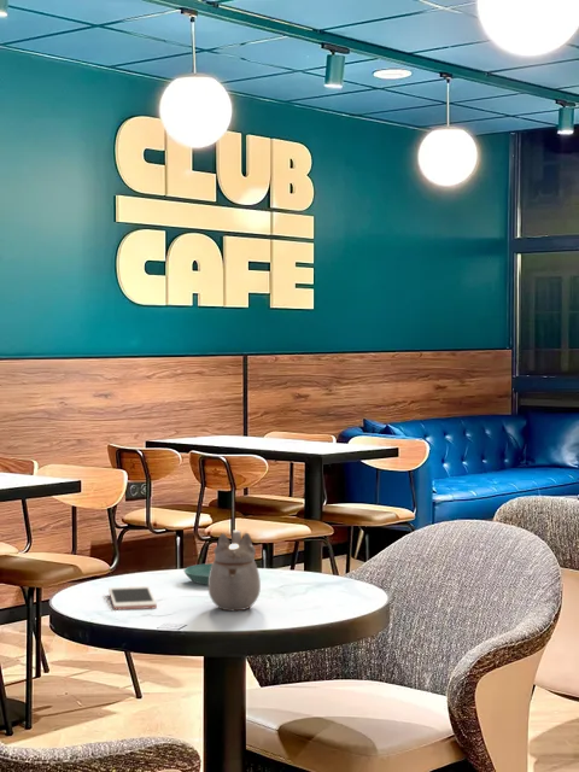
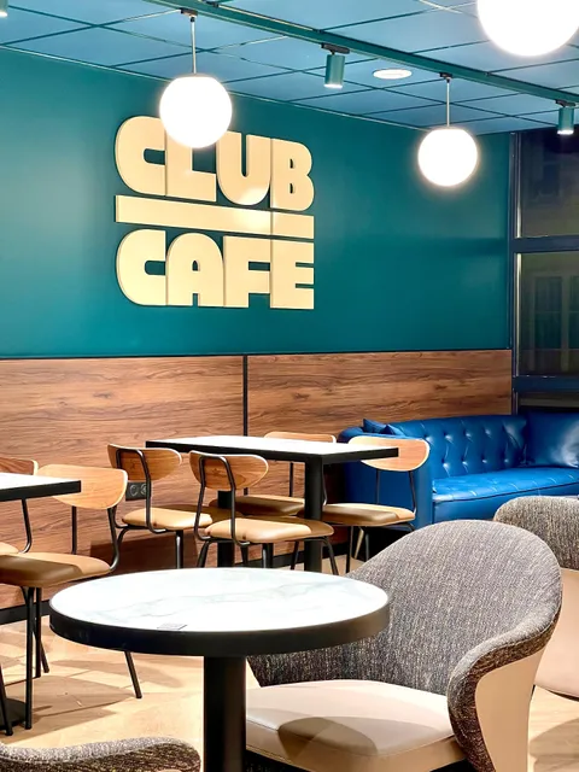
- saucer [182,562,214,586]
- cell phone [107,585,158,610]
- teapot [207,530,262,612]
